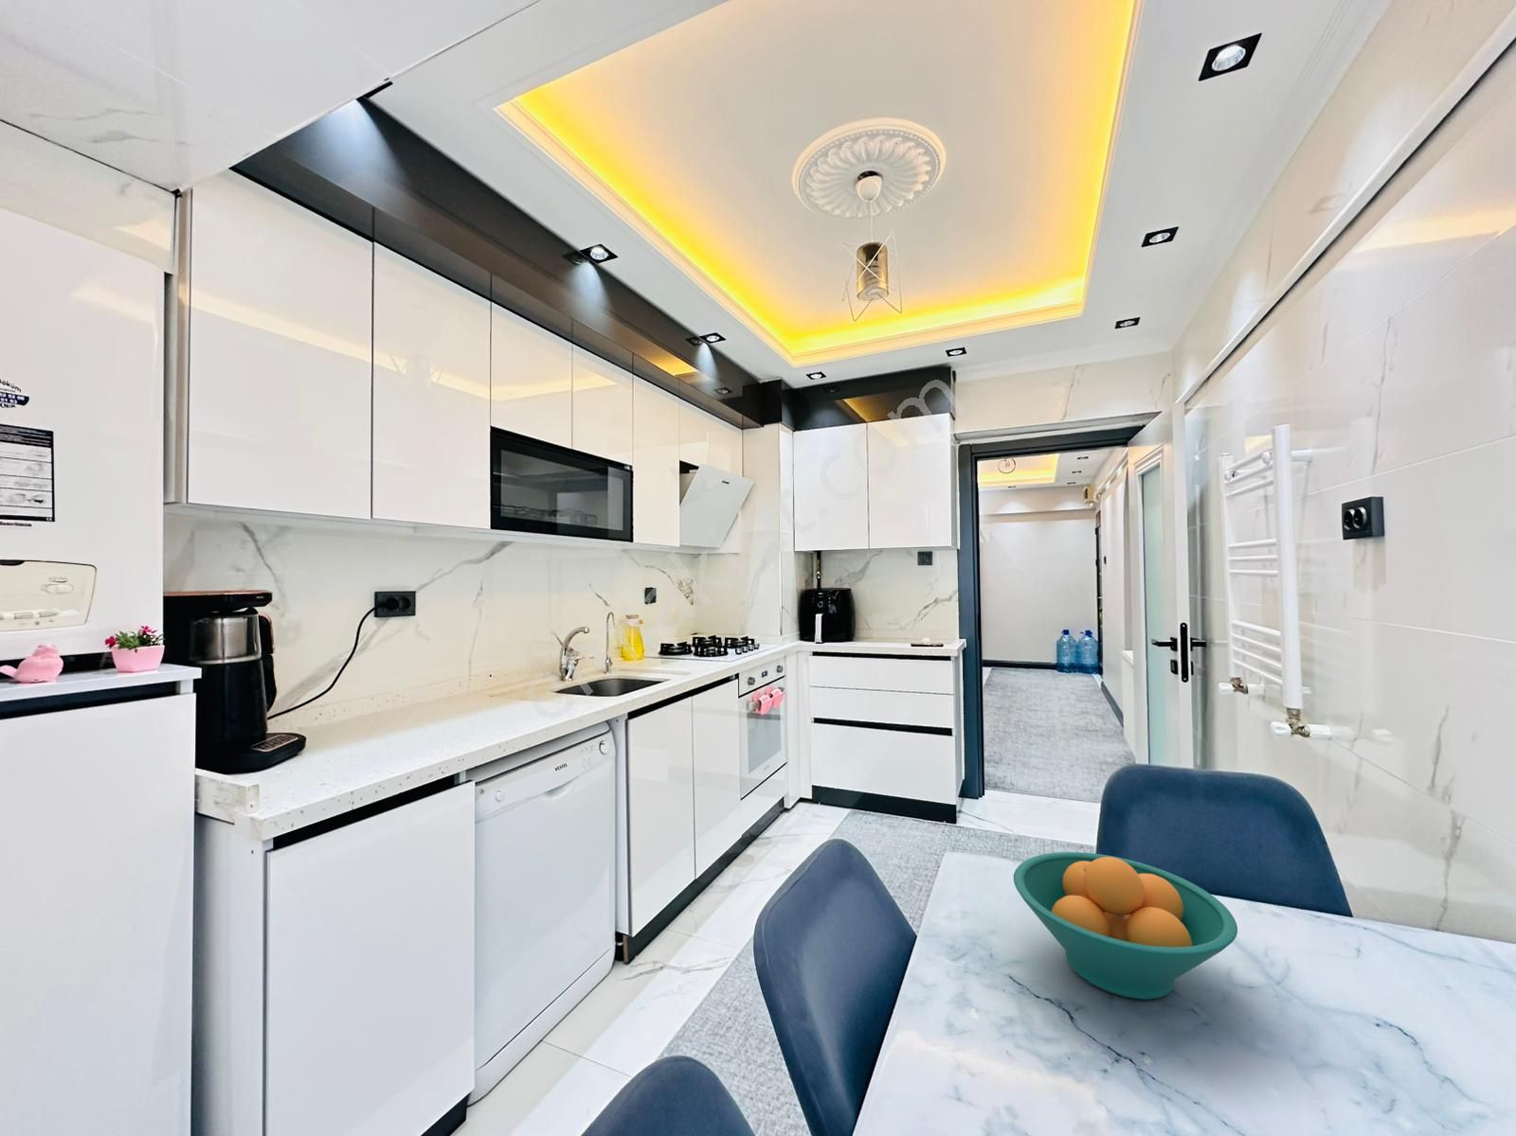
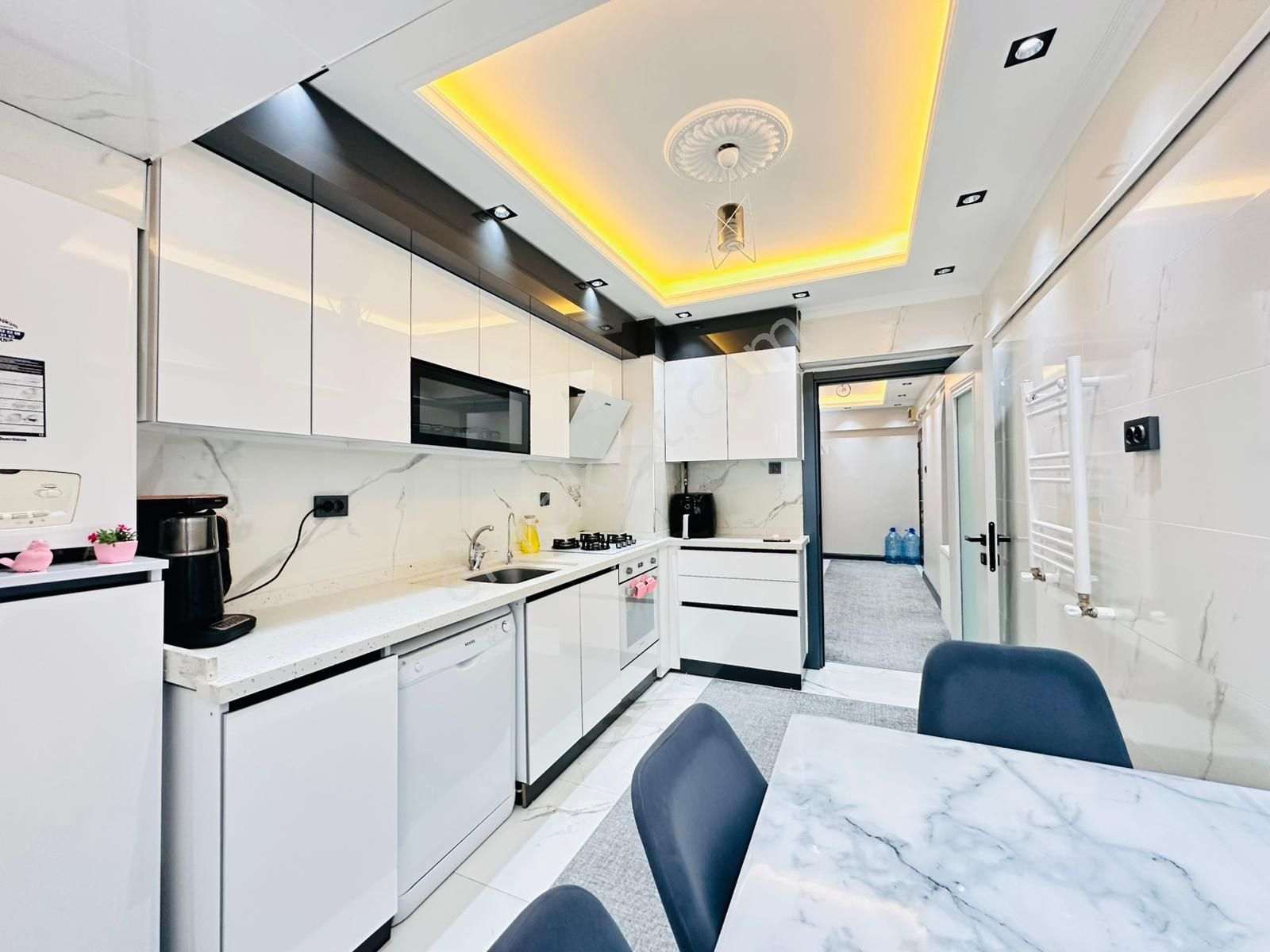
- fruit bowl [1013,851,1238,1001]
